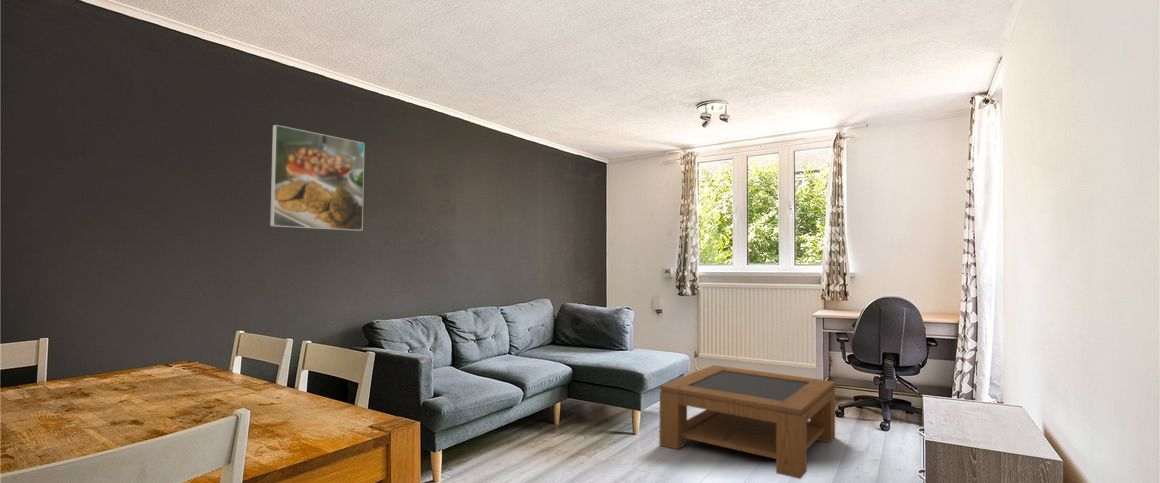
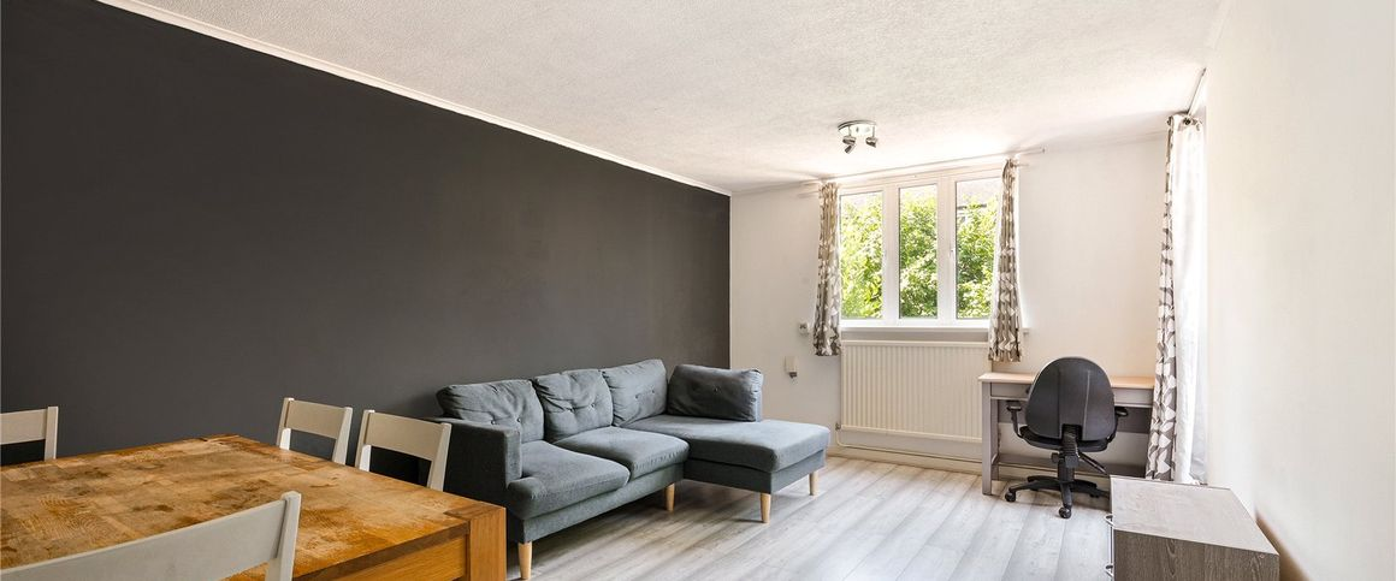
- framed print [269,124,365,232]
- coffee table [658,364,836,480]
